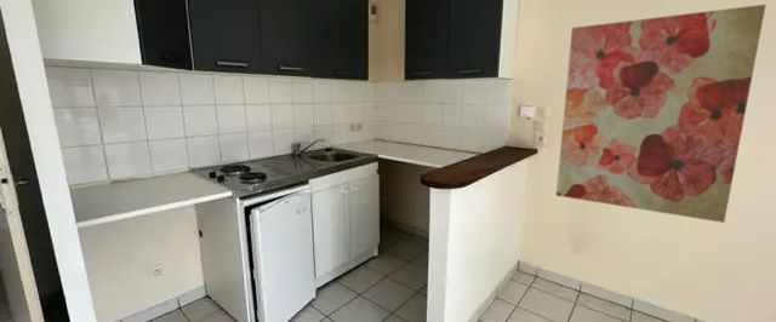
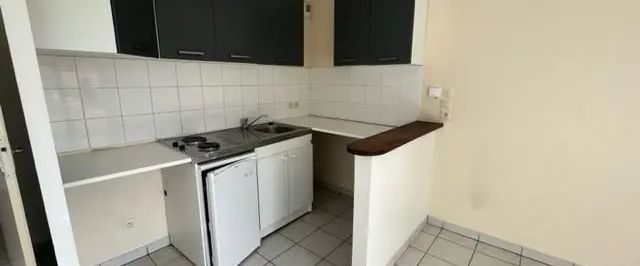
- wall art [555,4,768,224]
